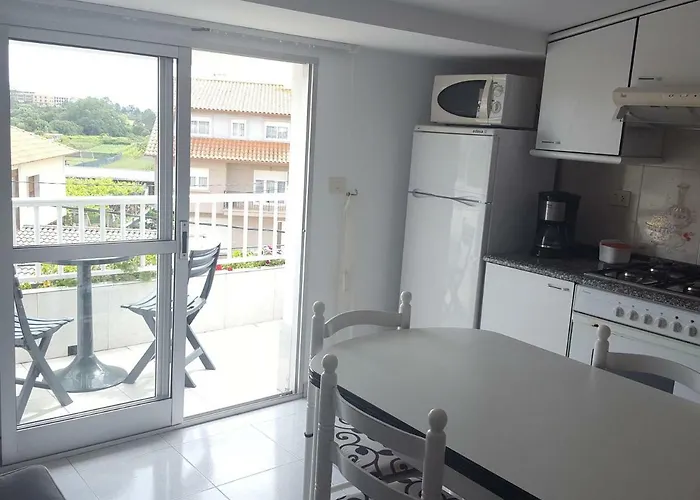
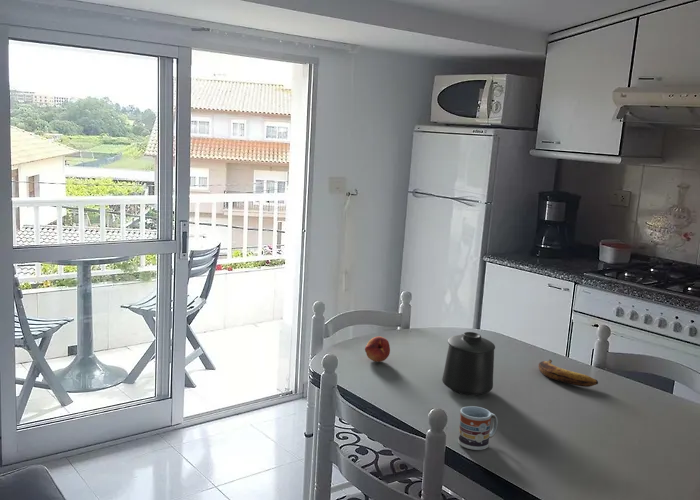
+ banana [538,359,599,388]
+ cup [457,405,499,451]
+ fruit [364,336,391,363]
+ mug [441,331,496,397]
